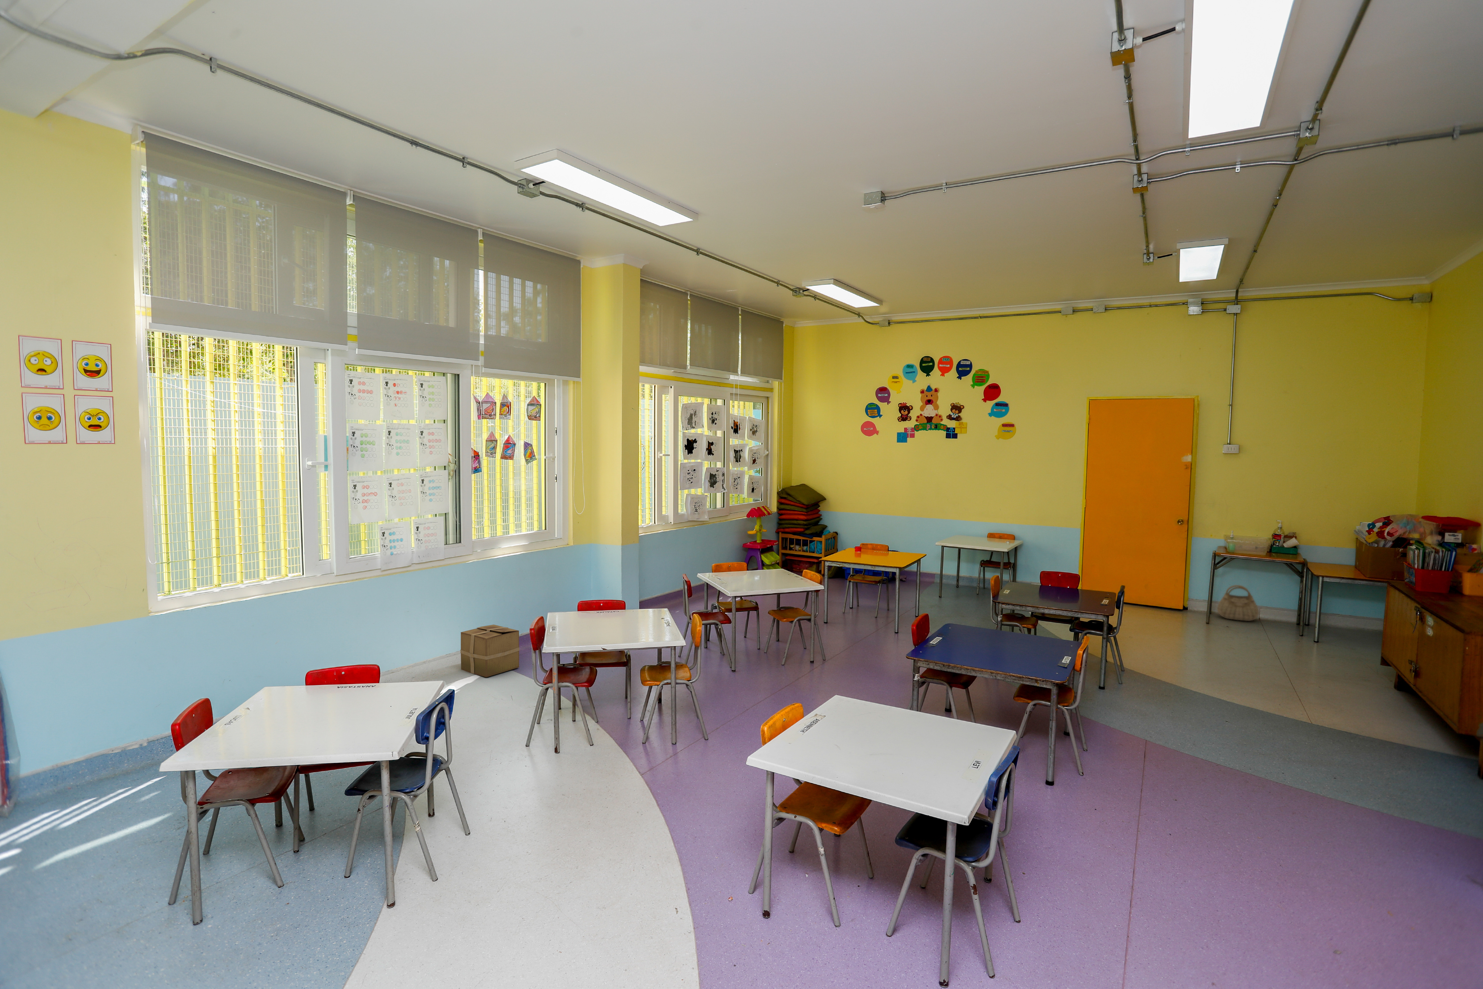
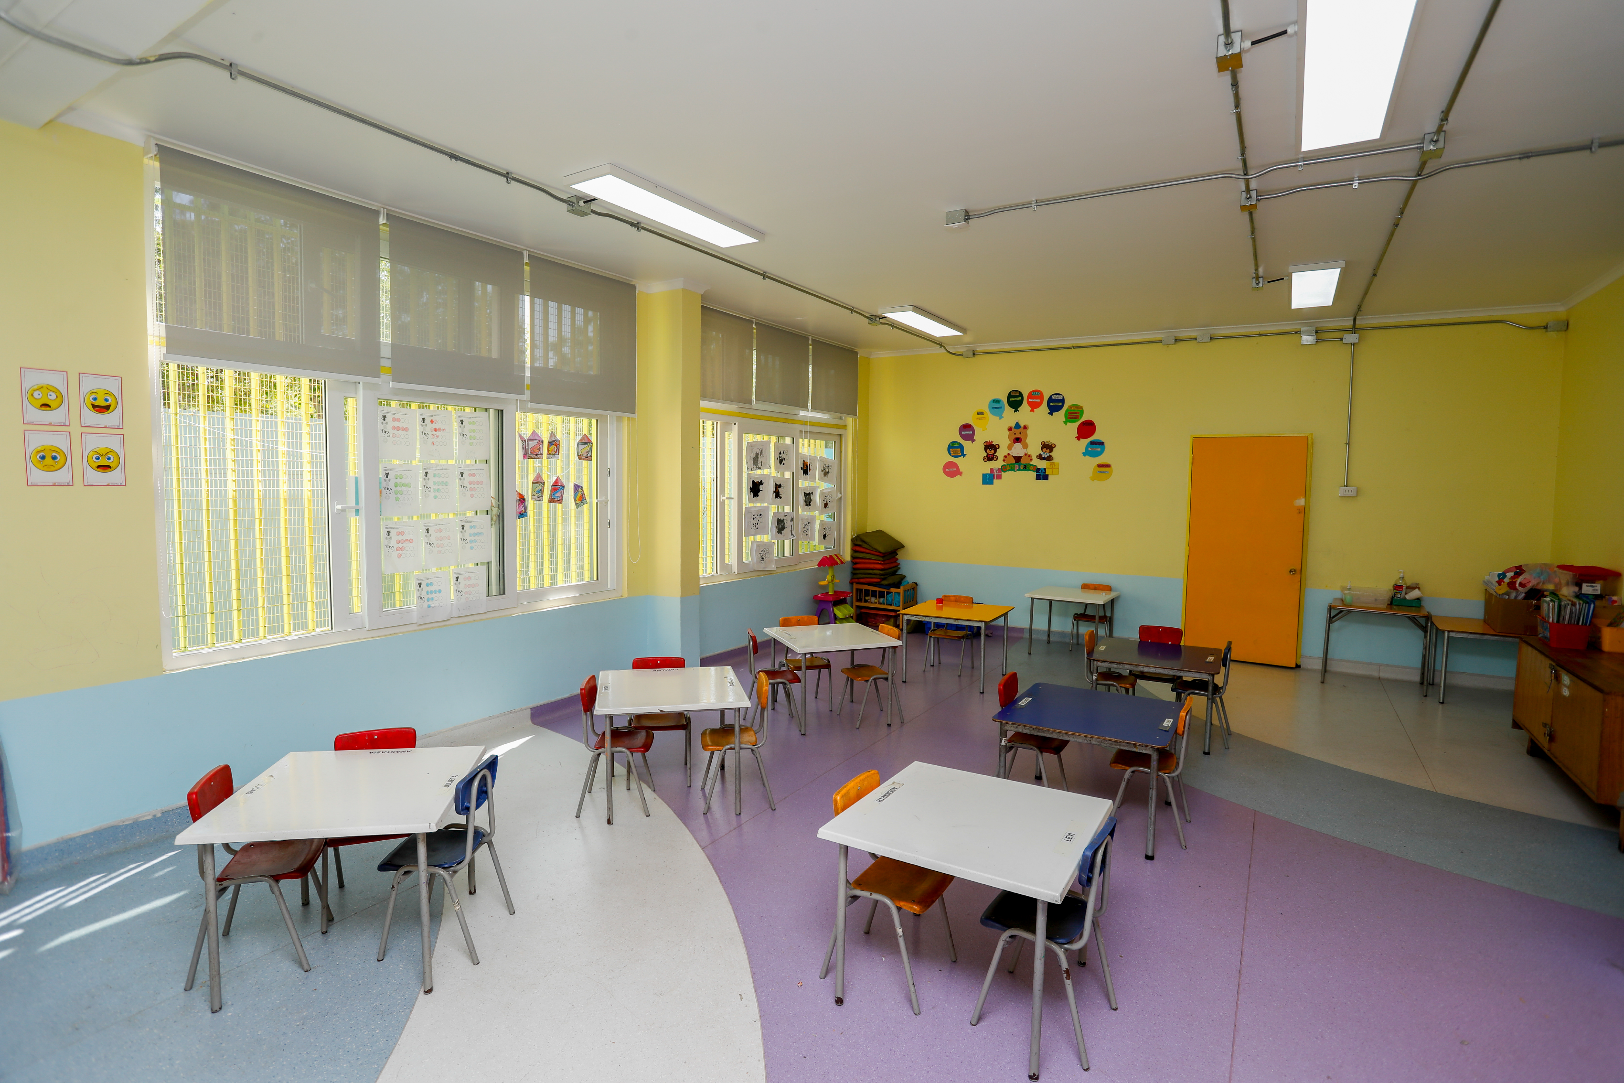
- cardboard box [460,625,520,678]
- basket [1216,585,1259,621]
